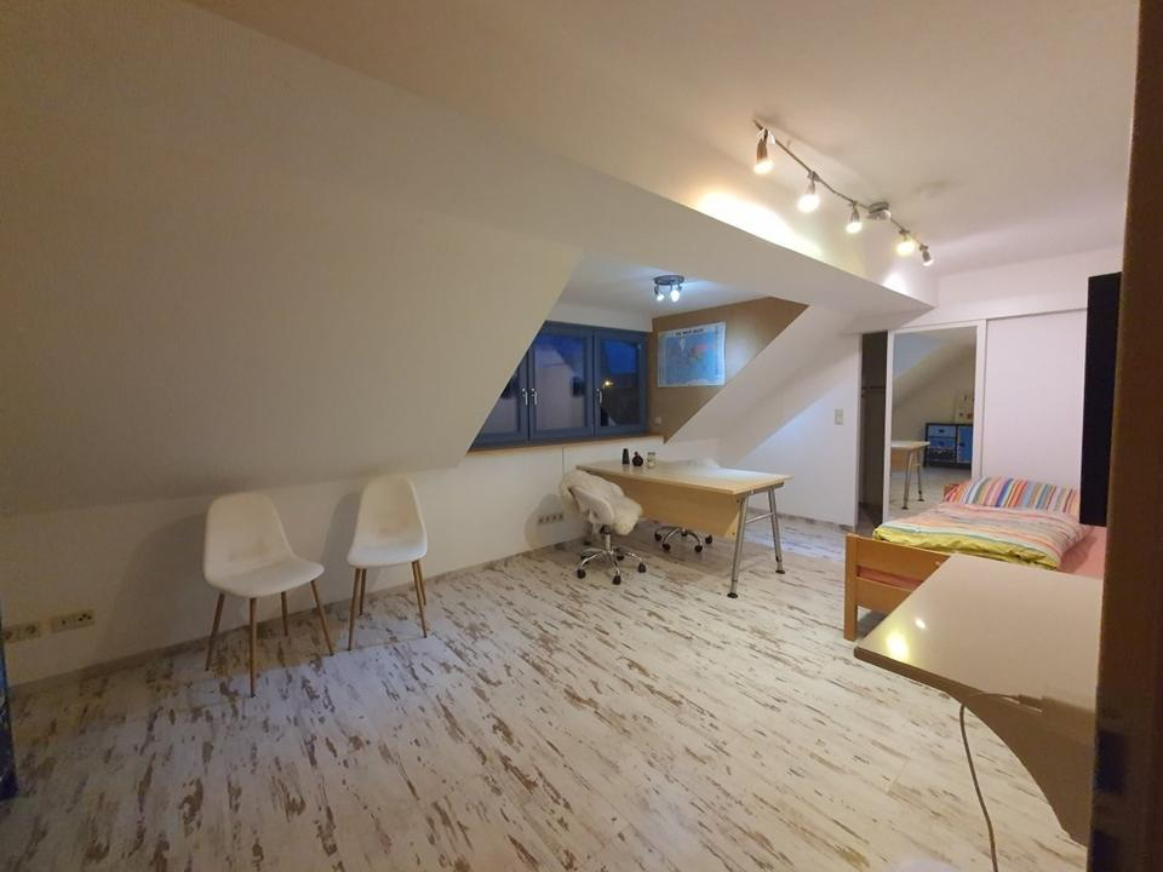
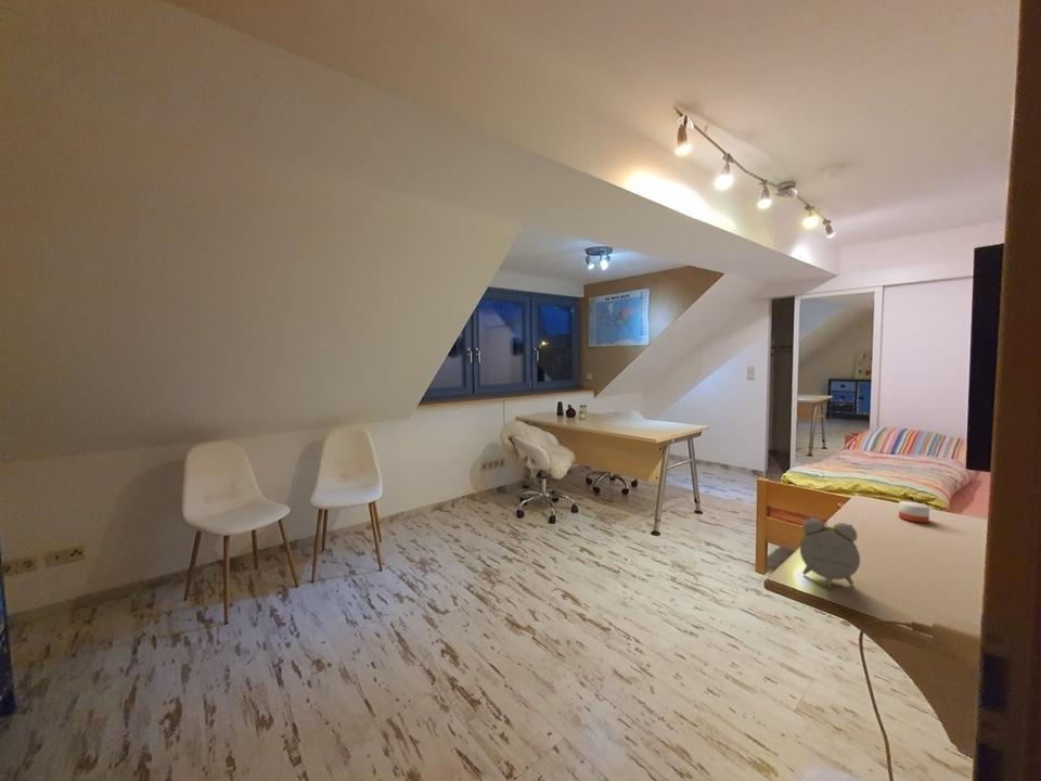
+ candle [898,500,930,524]
+ alarm clock [799,517,861,589]
